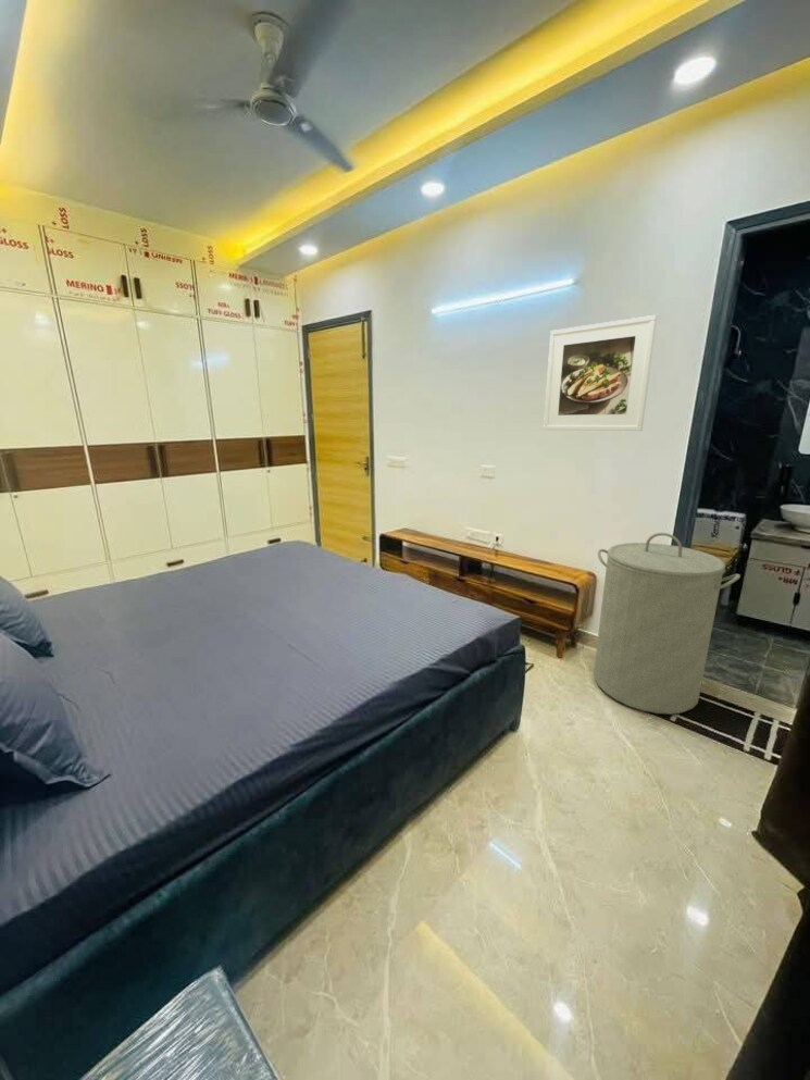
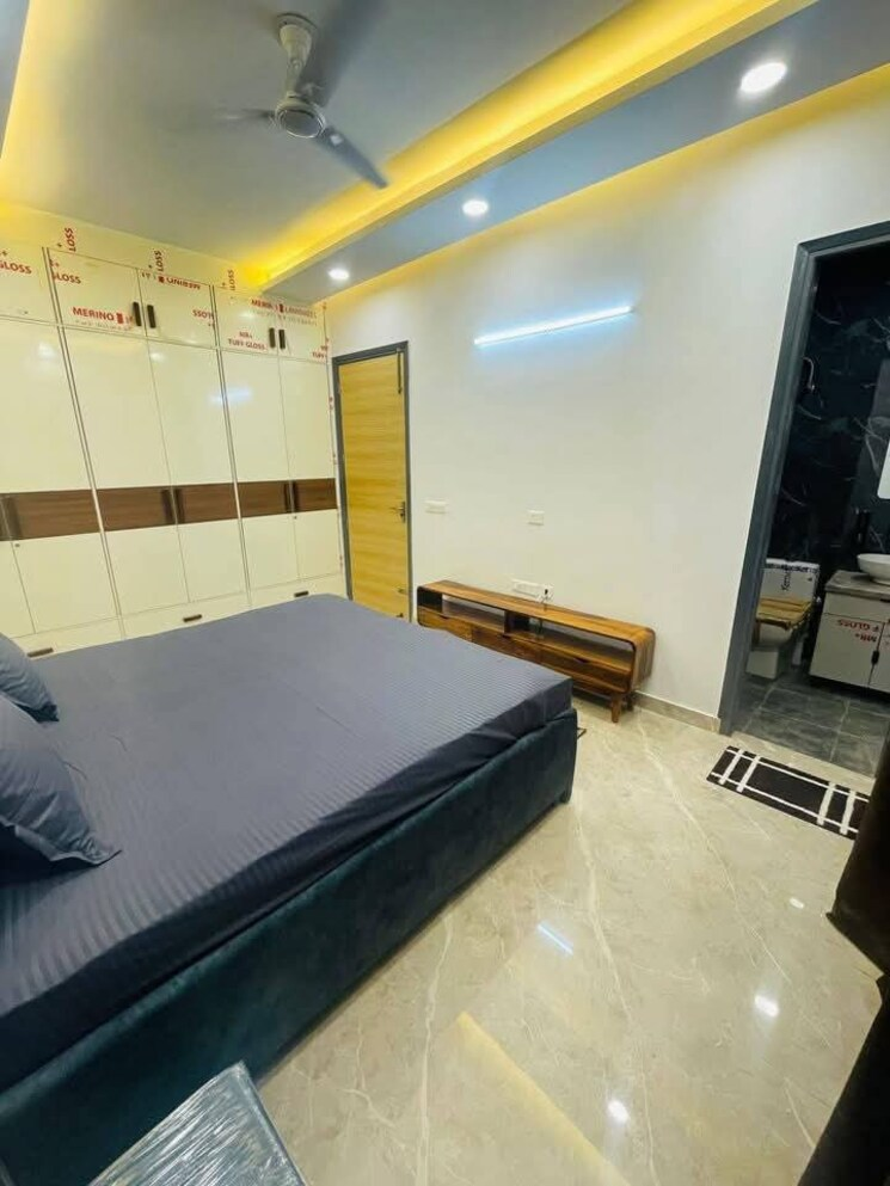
- laundry hamper [593,532,742,716]
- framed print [543,314,658,432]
